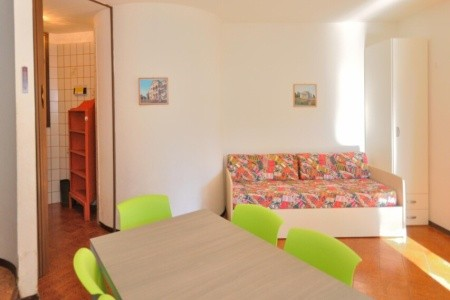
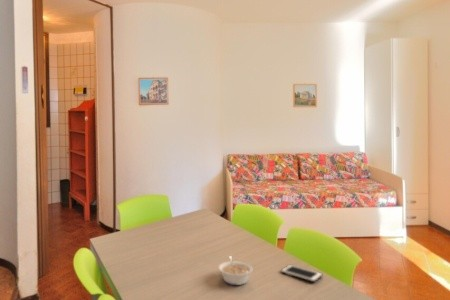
+ legume [218,255,254,286]
+ cell phone [280,264,323,283]
